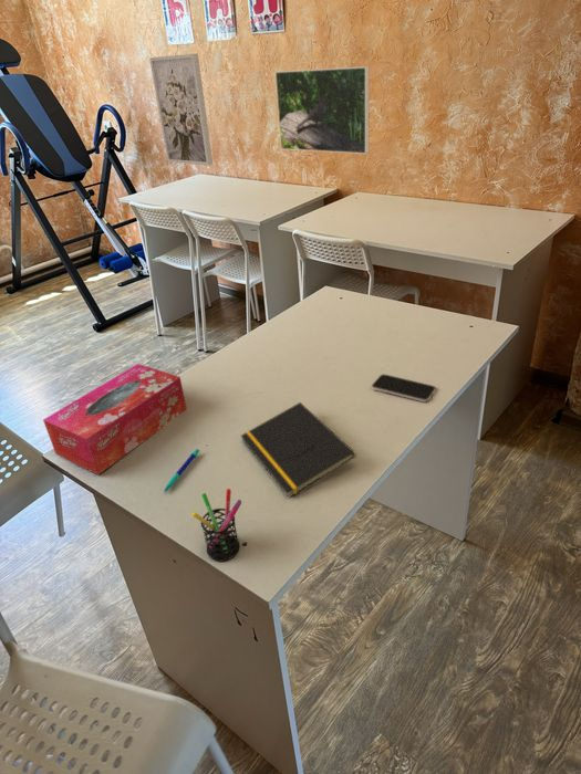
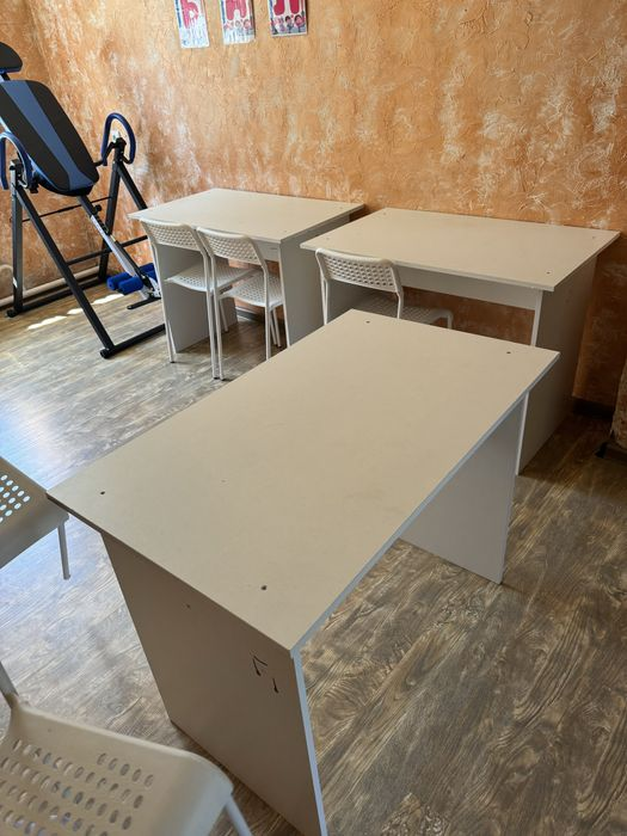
- notepad [240,401,356,499]
- tissue box [42,363,188,475]
- wall art [148,52,214,167]
- pen holder [190,488,242,562]
- pen [163,448,200,493]
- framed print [274,65,371,155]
- smartphone [371,373,437,402]
